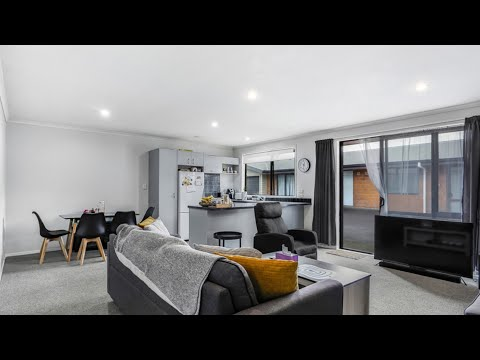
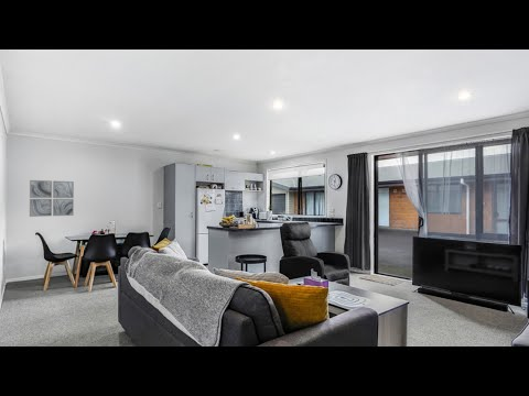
+ wall art [29,179,75,218]
